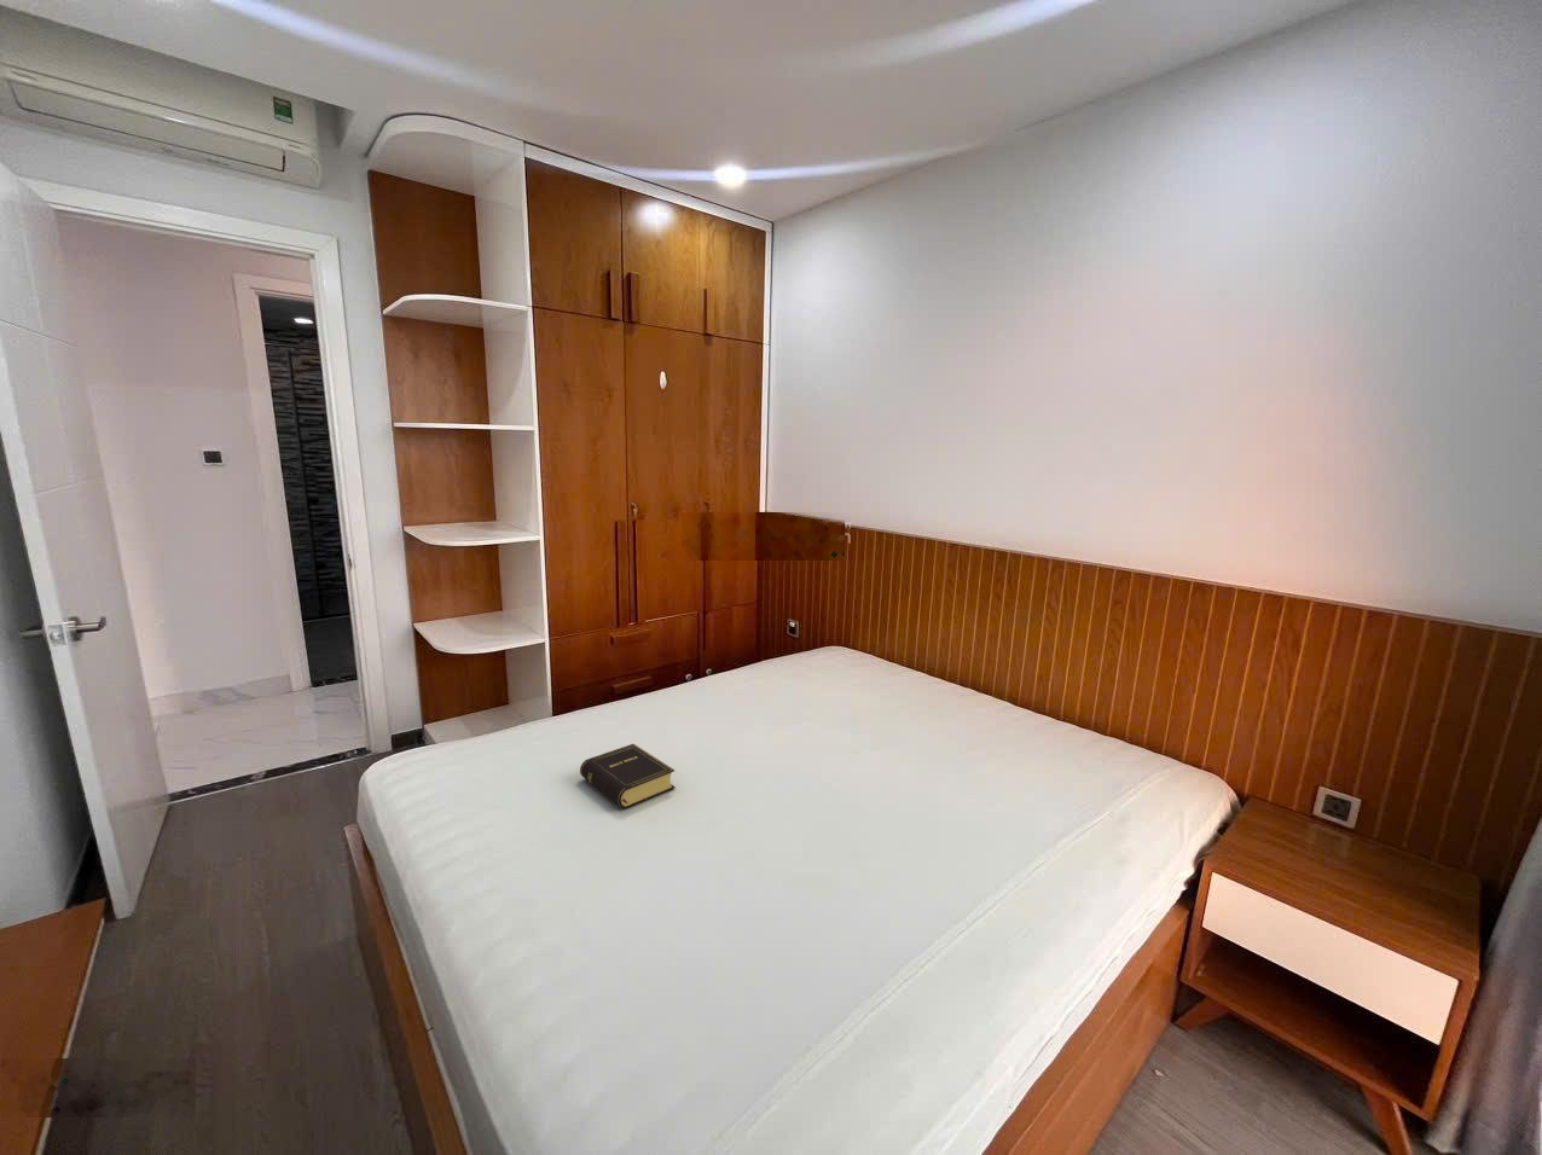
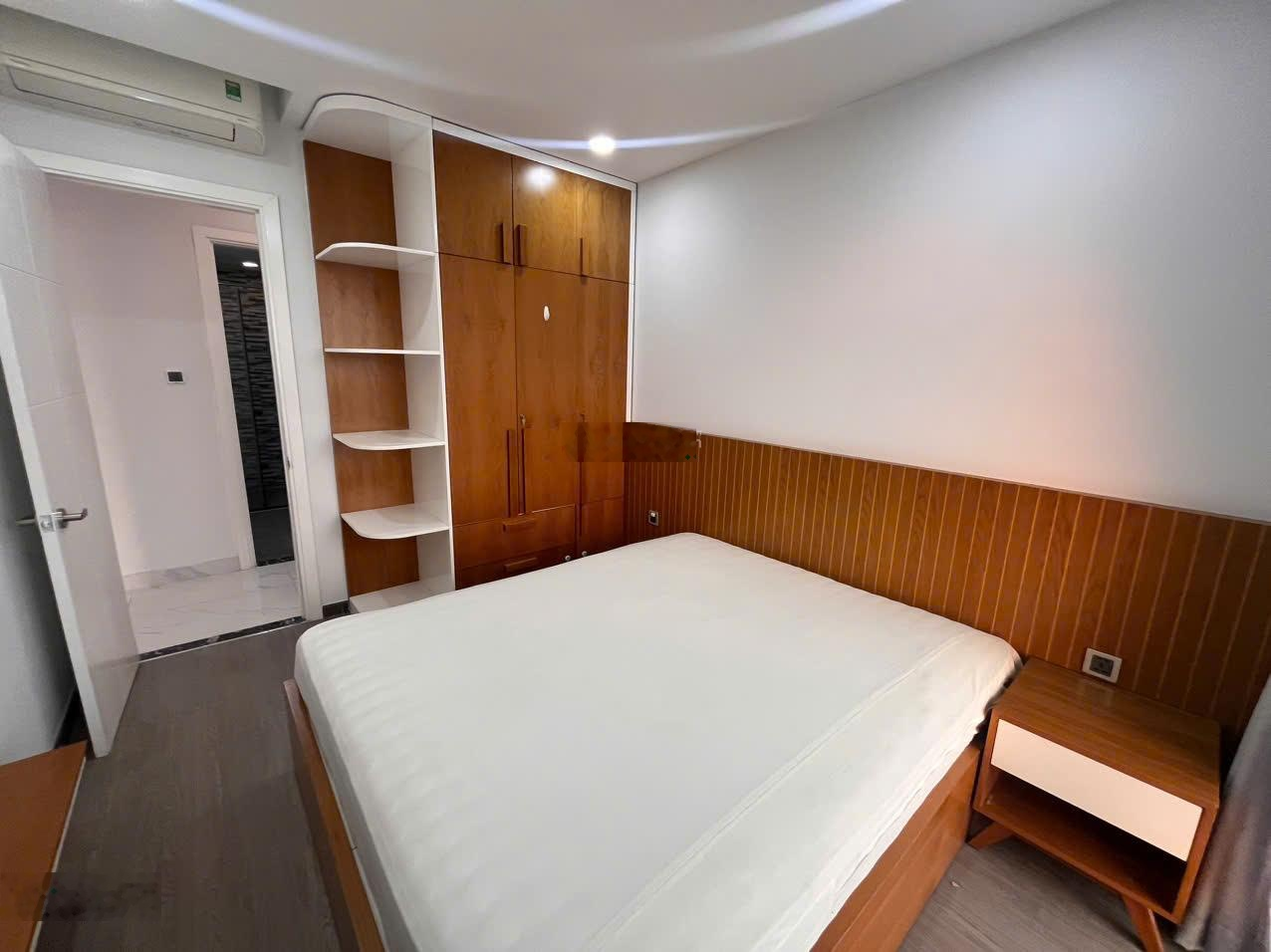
- book [579,742,677,809]
